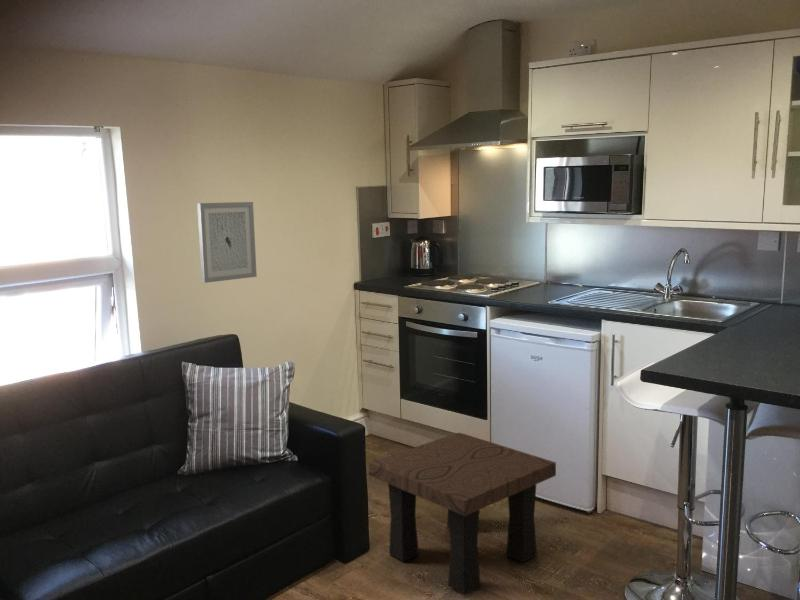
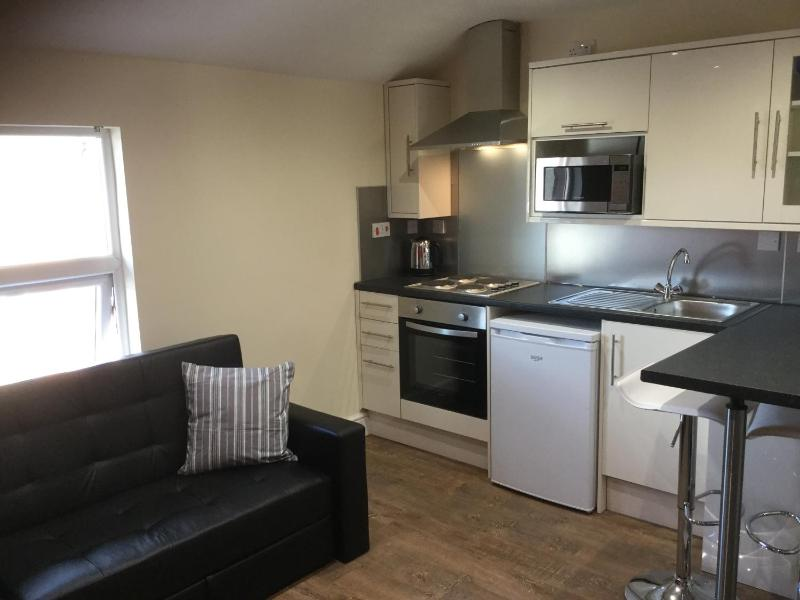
- side table [368,431,557,595]
- wall art [196,201,258,284]
